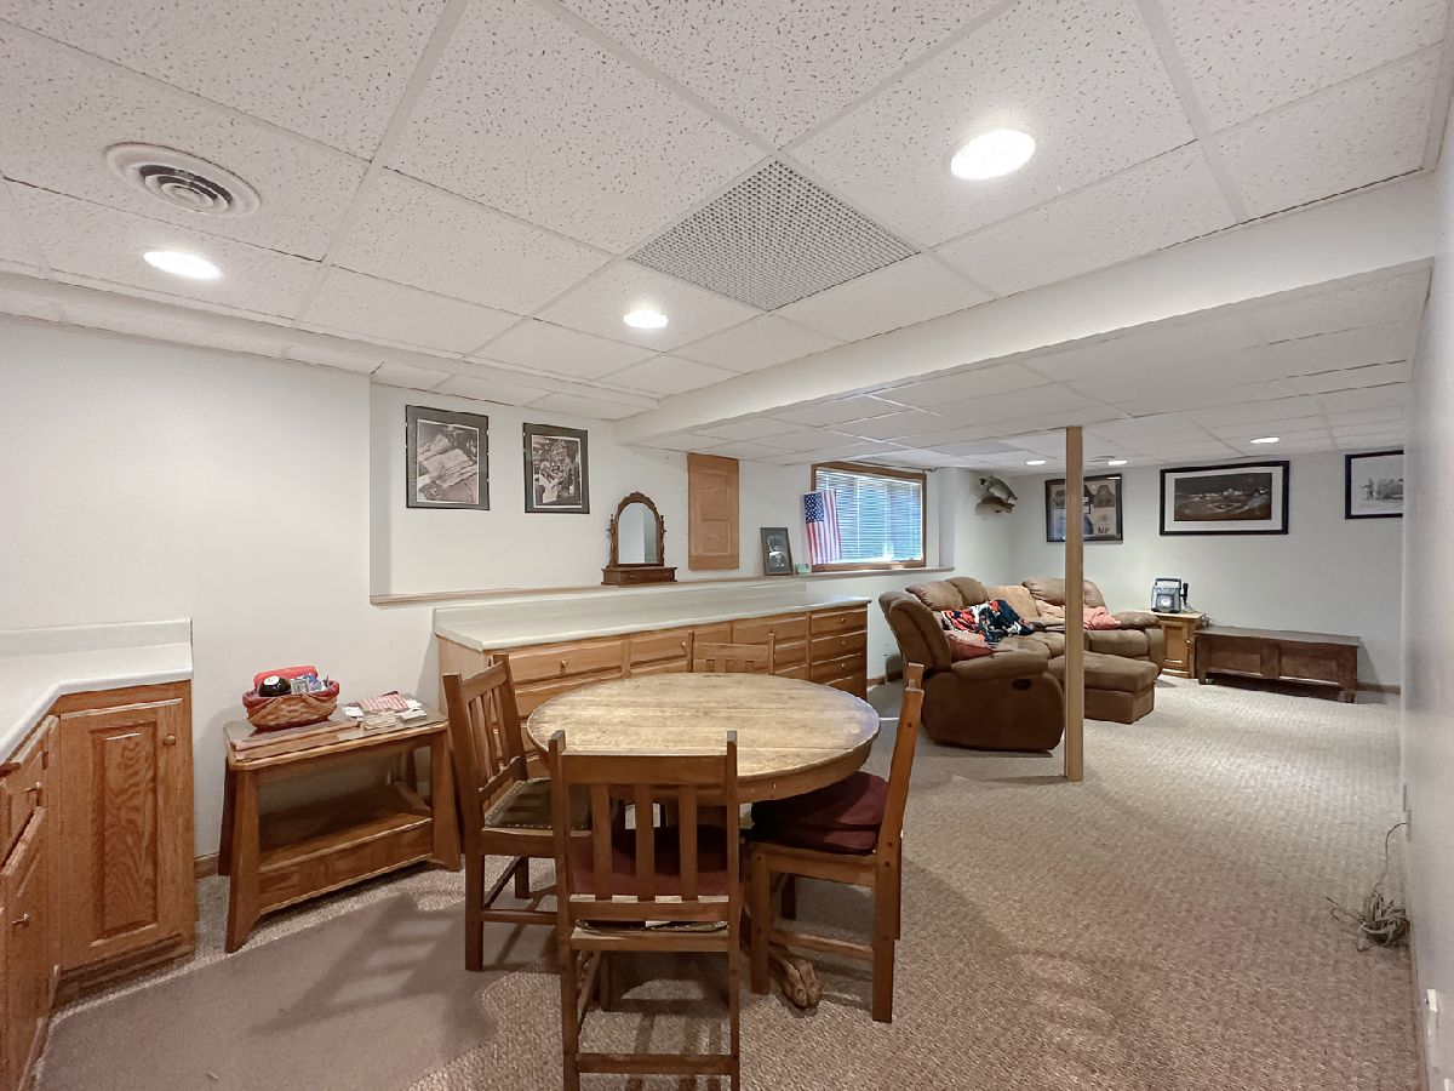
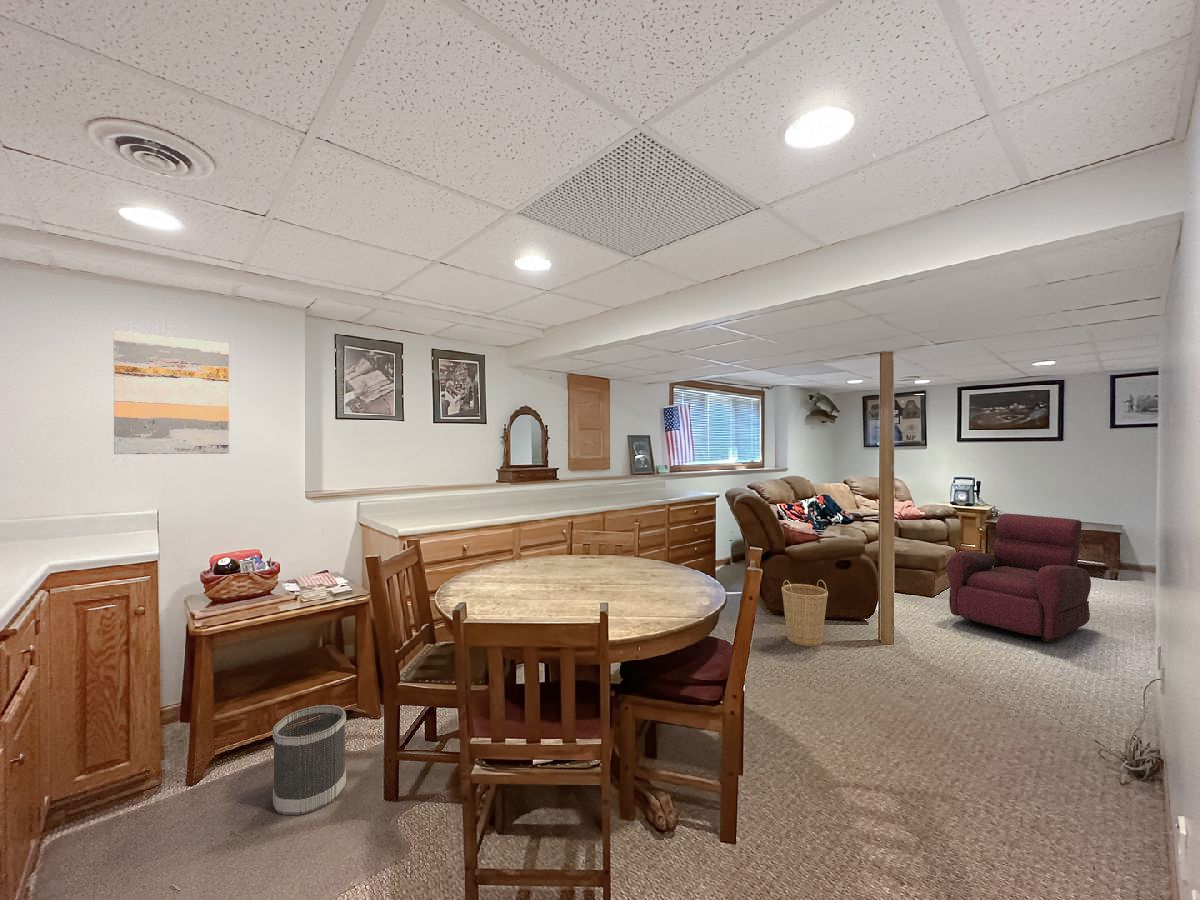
+ armchair [945,513,1092,643]
+ wall art [113,329,230,455]
+ basket [781,579,829,647]
+ wastebasket [272,704,347,816]
